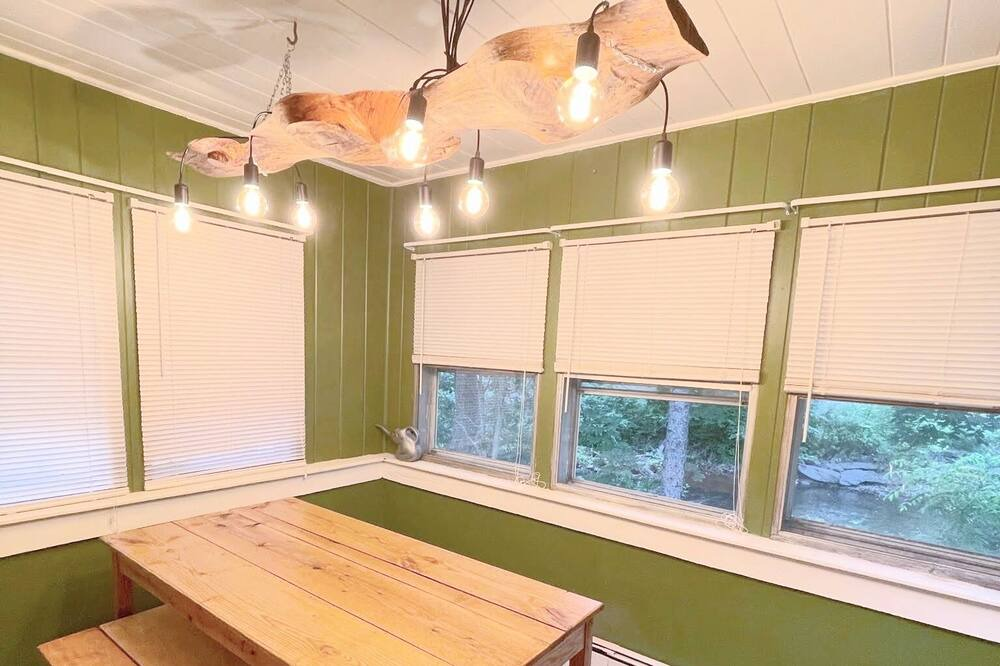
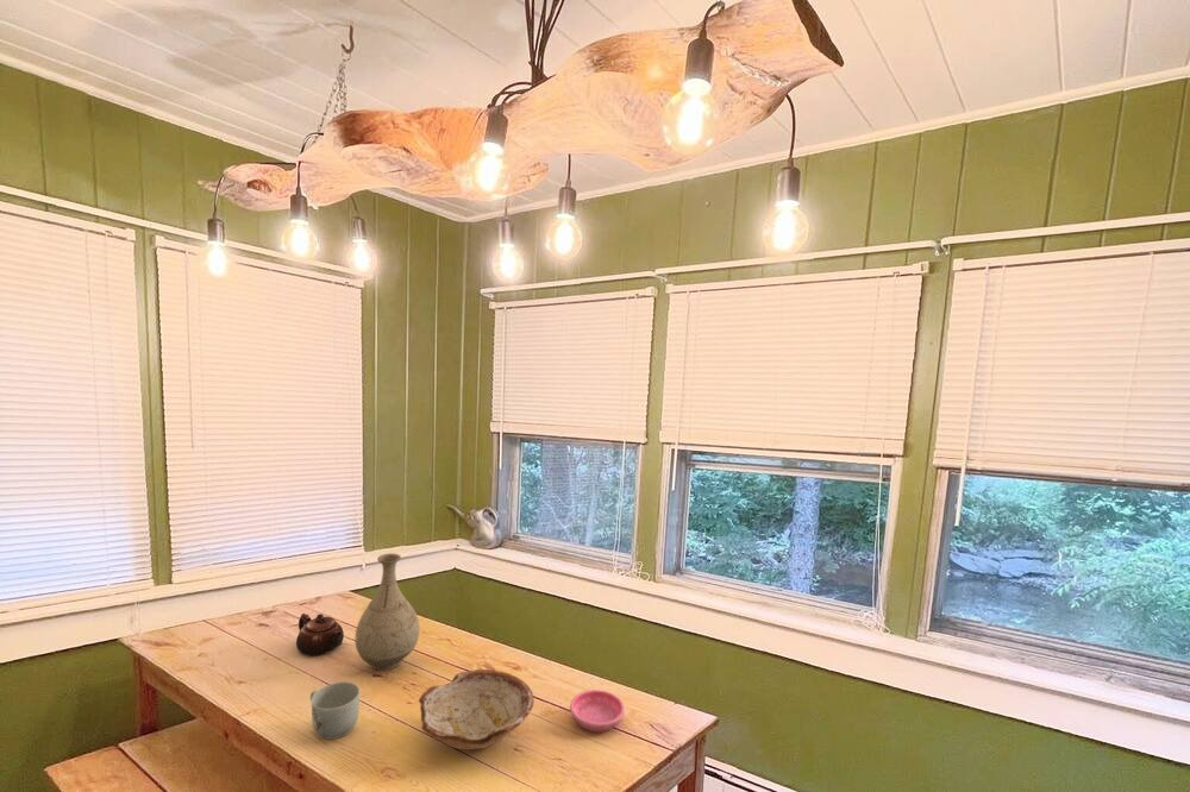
+ saucer [569,689,626,734]
+ teapot [295,612,345,656]
+ mug [309,680,361,741]
+ vase [353,553,421,672]
+ bowl [418,668,536,752]
